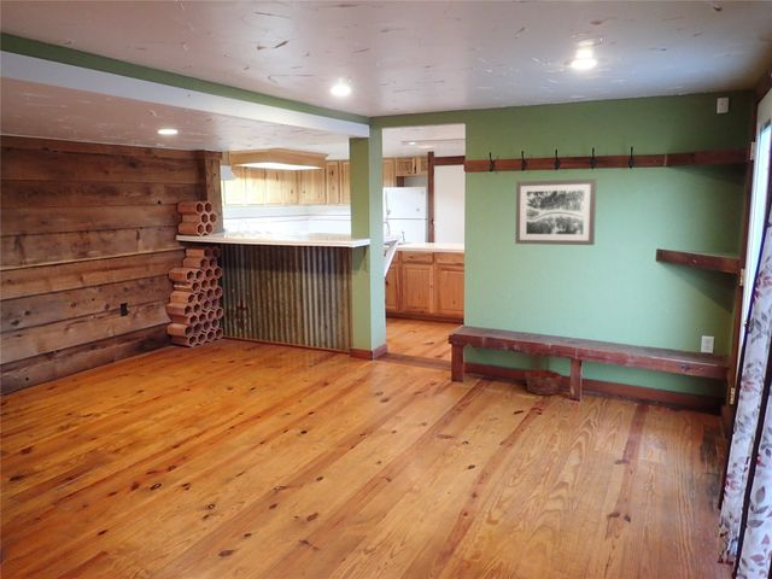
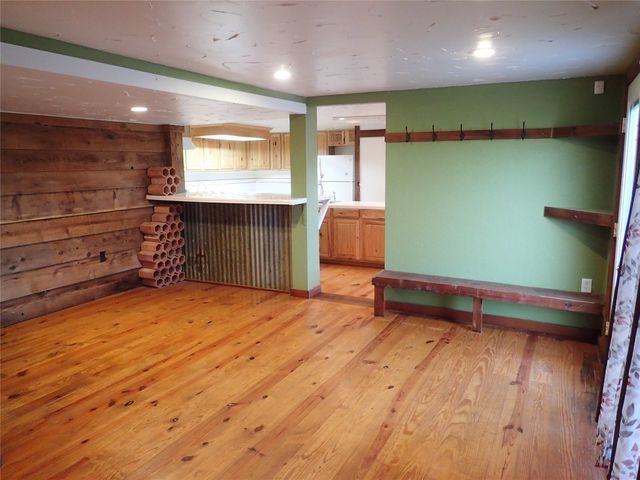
- wall art [514,177,598,246]
- basket [524,353,563,396]
